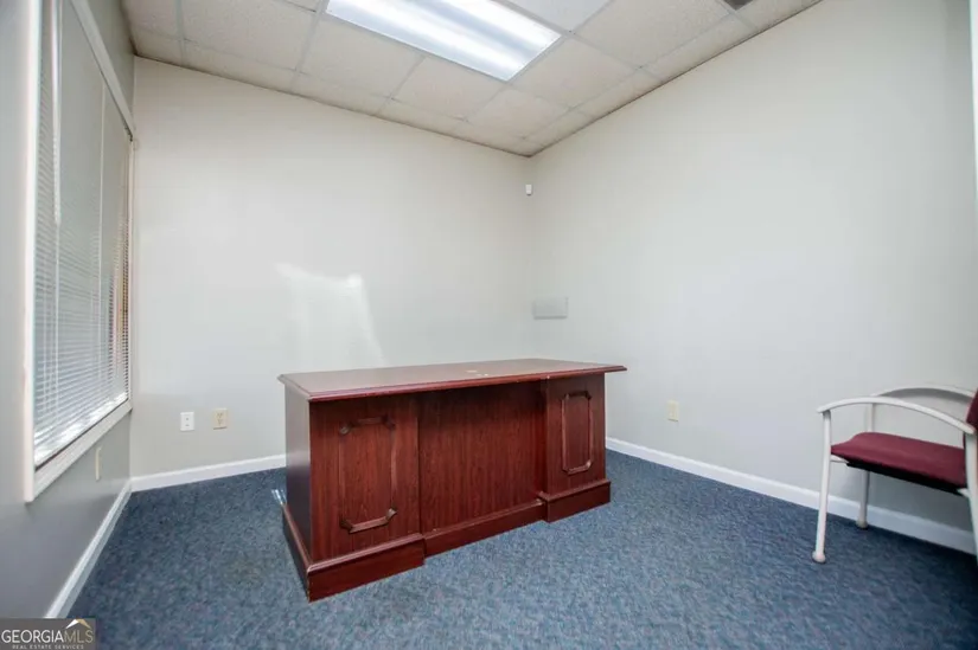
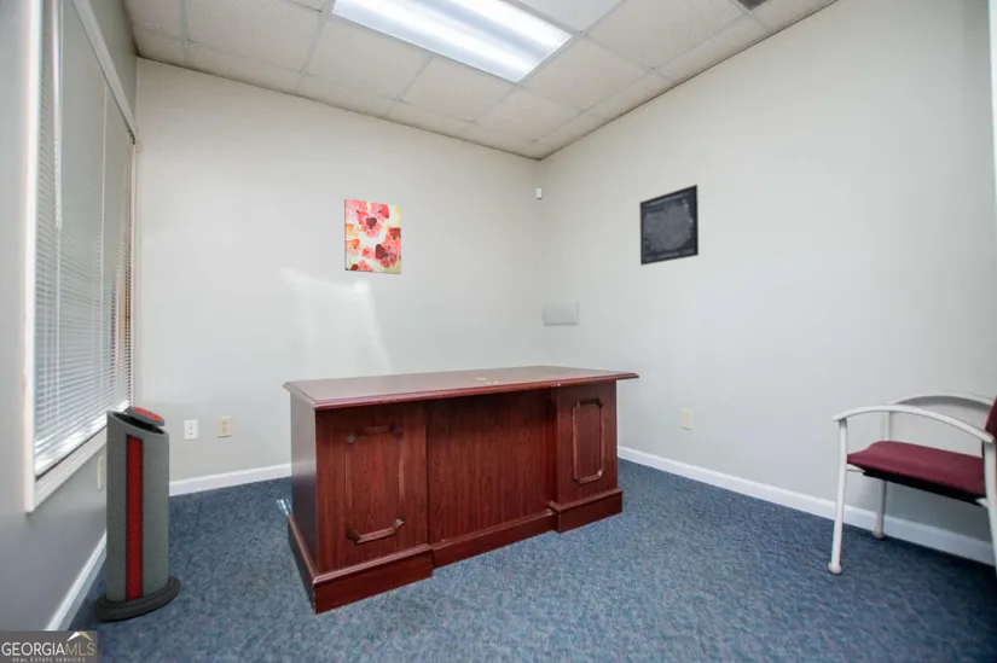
+ air purifier [92,406,181,621]
+ wall art [638,184,700,267]
+ wall art [343,197,402,275]
